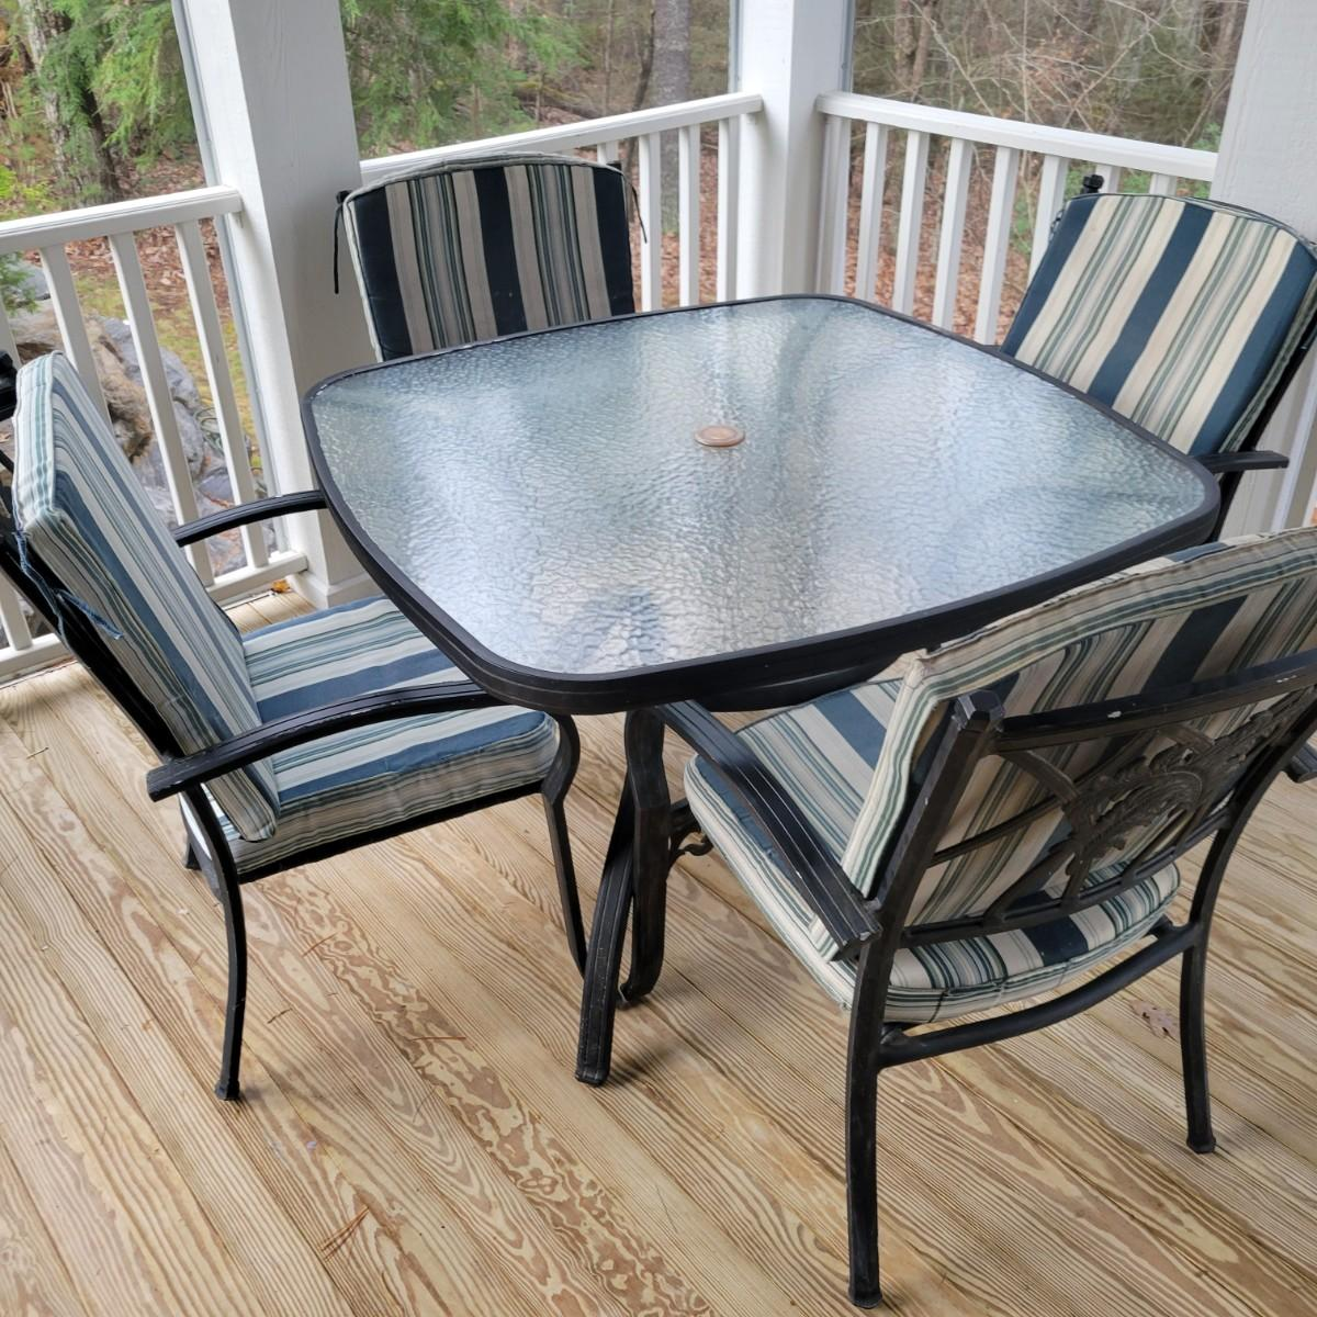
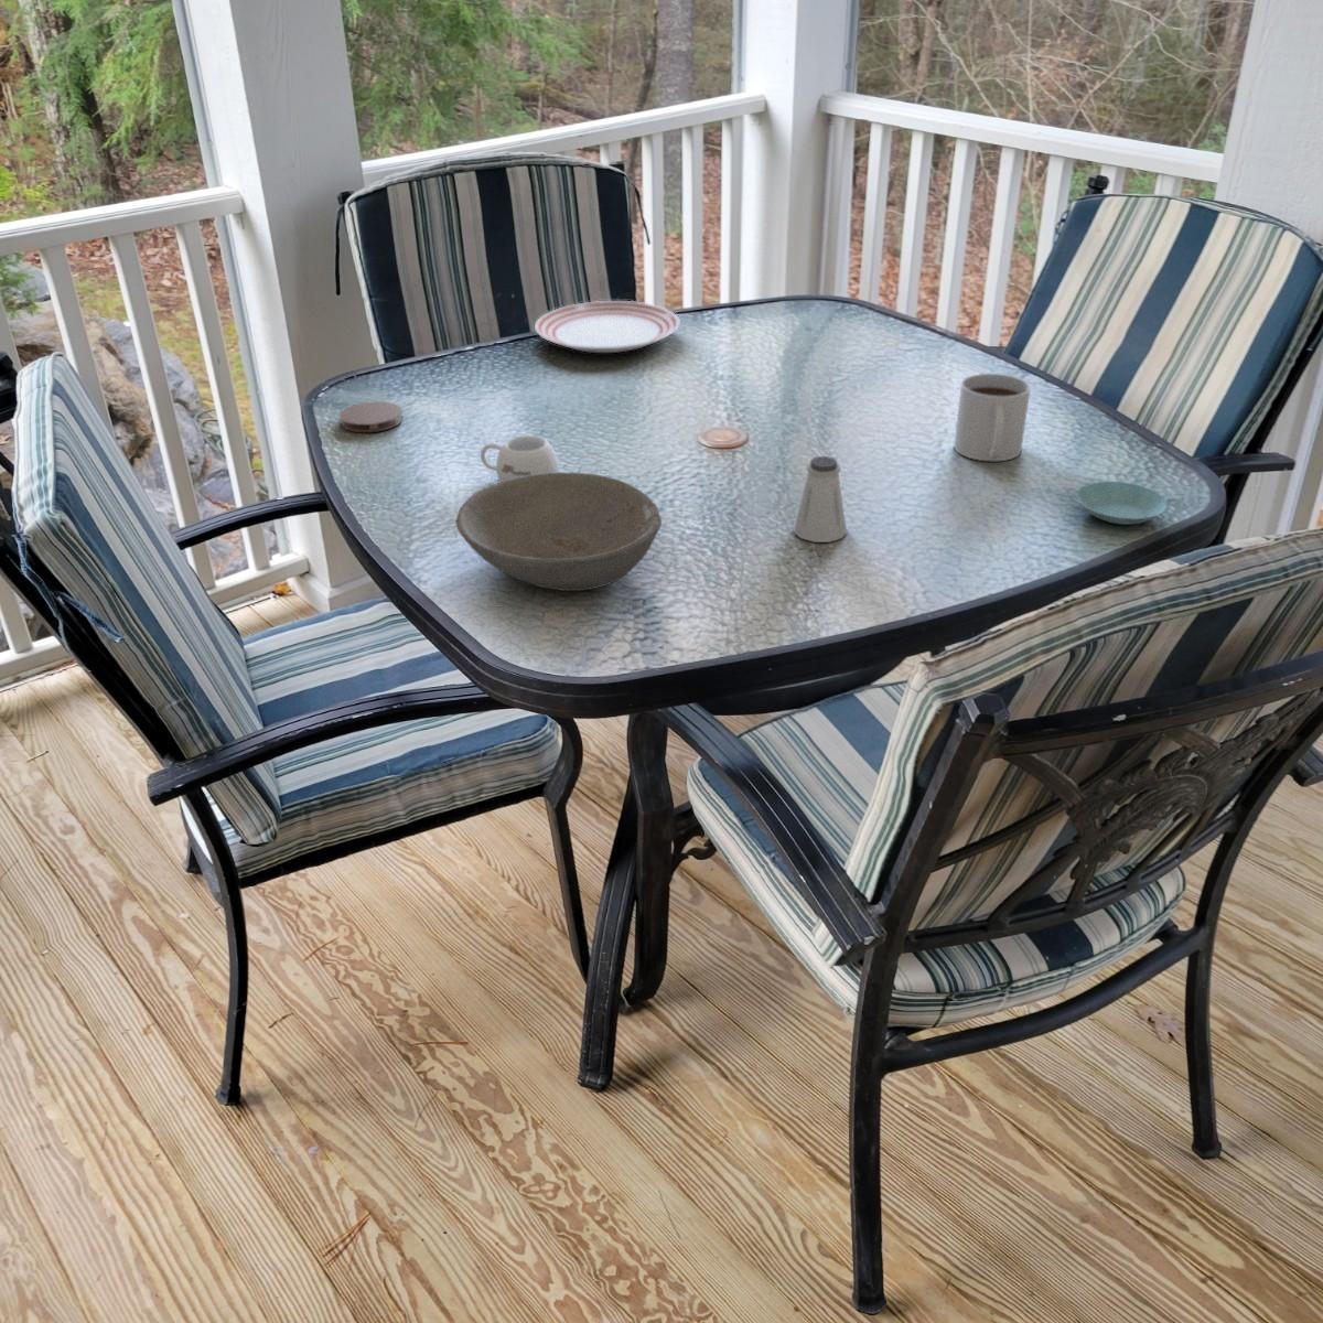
+ coaster [338,400,405,434]
+ bowl [456,471,663,592]
+ saucer [1075,481,1169,526]
+ saltshaker [792,456,848,544]
+ mug [480,435,560,483]
+ dinner plate [533,300,681,354]
+ mug [952,373,1032,462]
